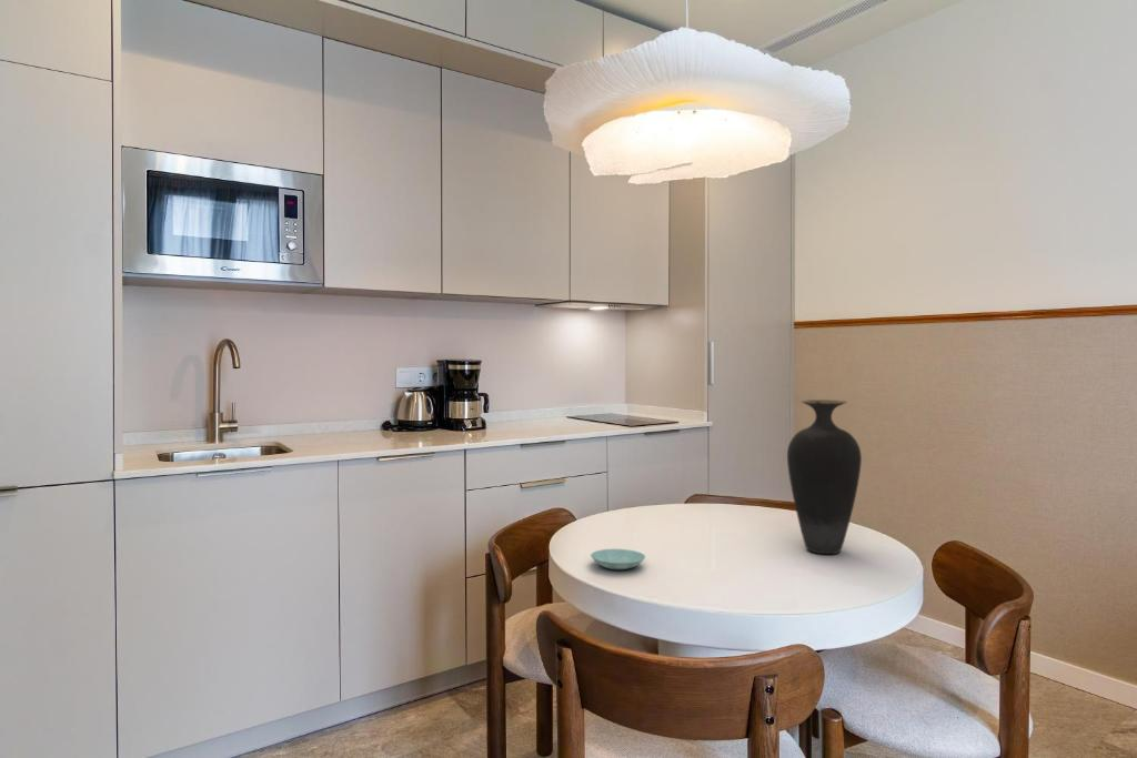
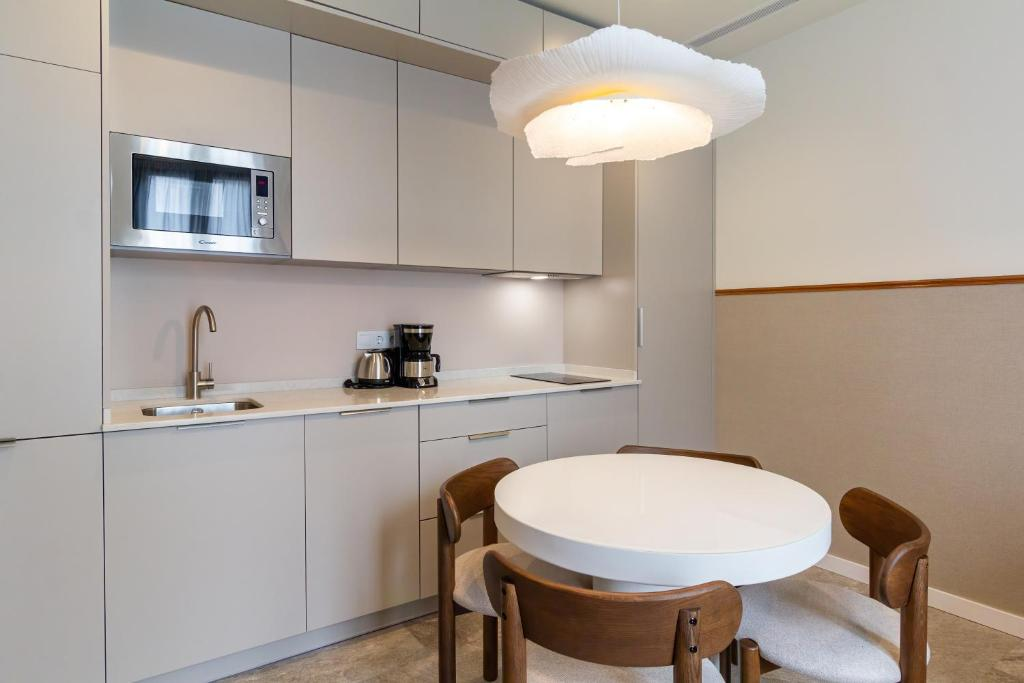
- vase [786,398,863,555]
- saucer [590,548,646,570]
